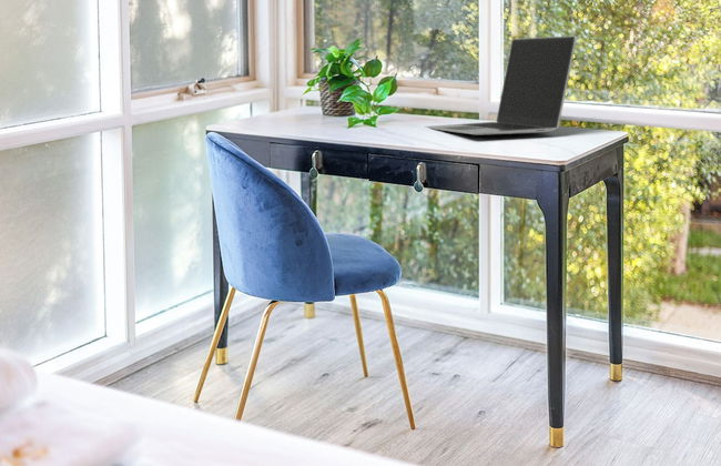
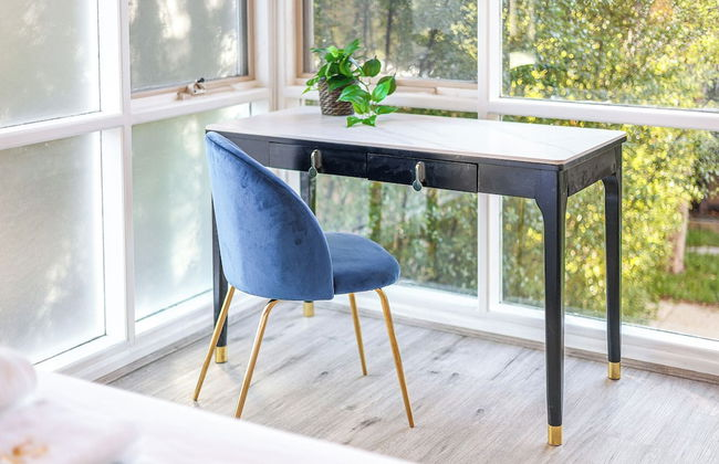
- laptop [424,34,578,136]
